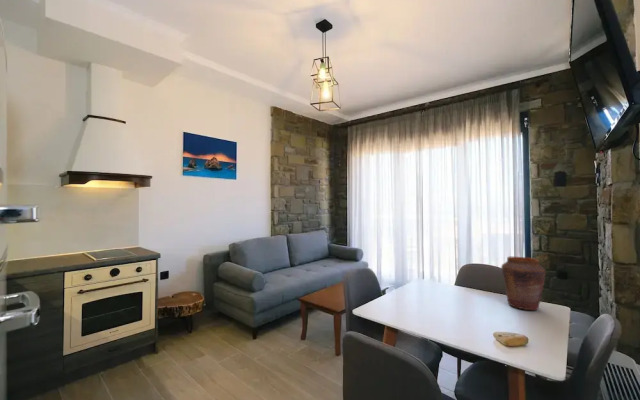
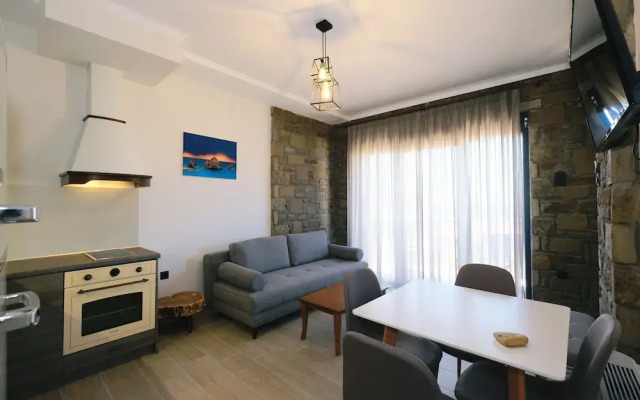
- vase [500,256,547,311]
